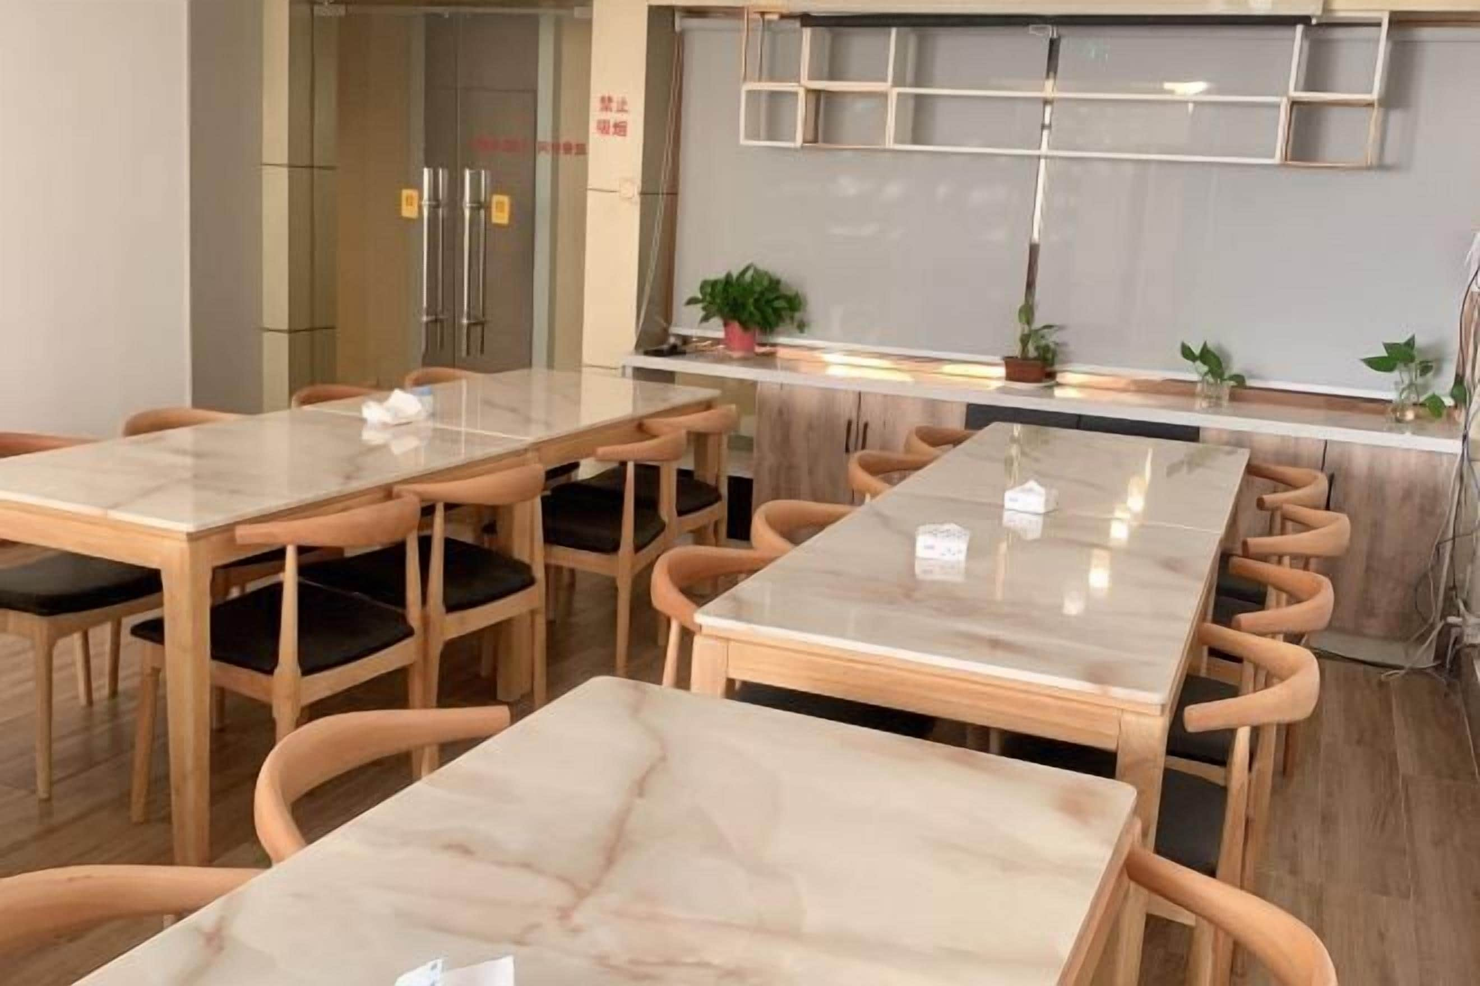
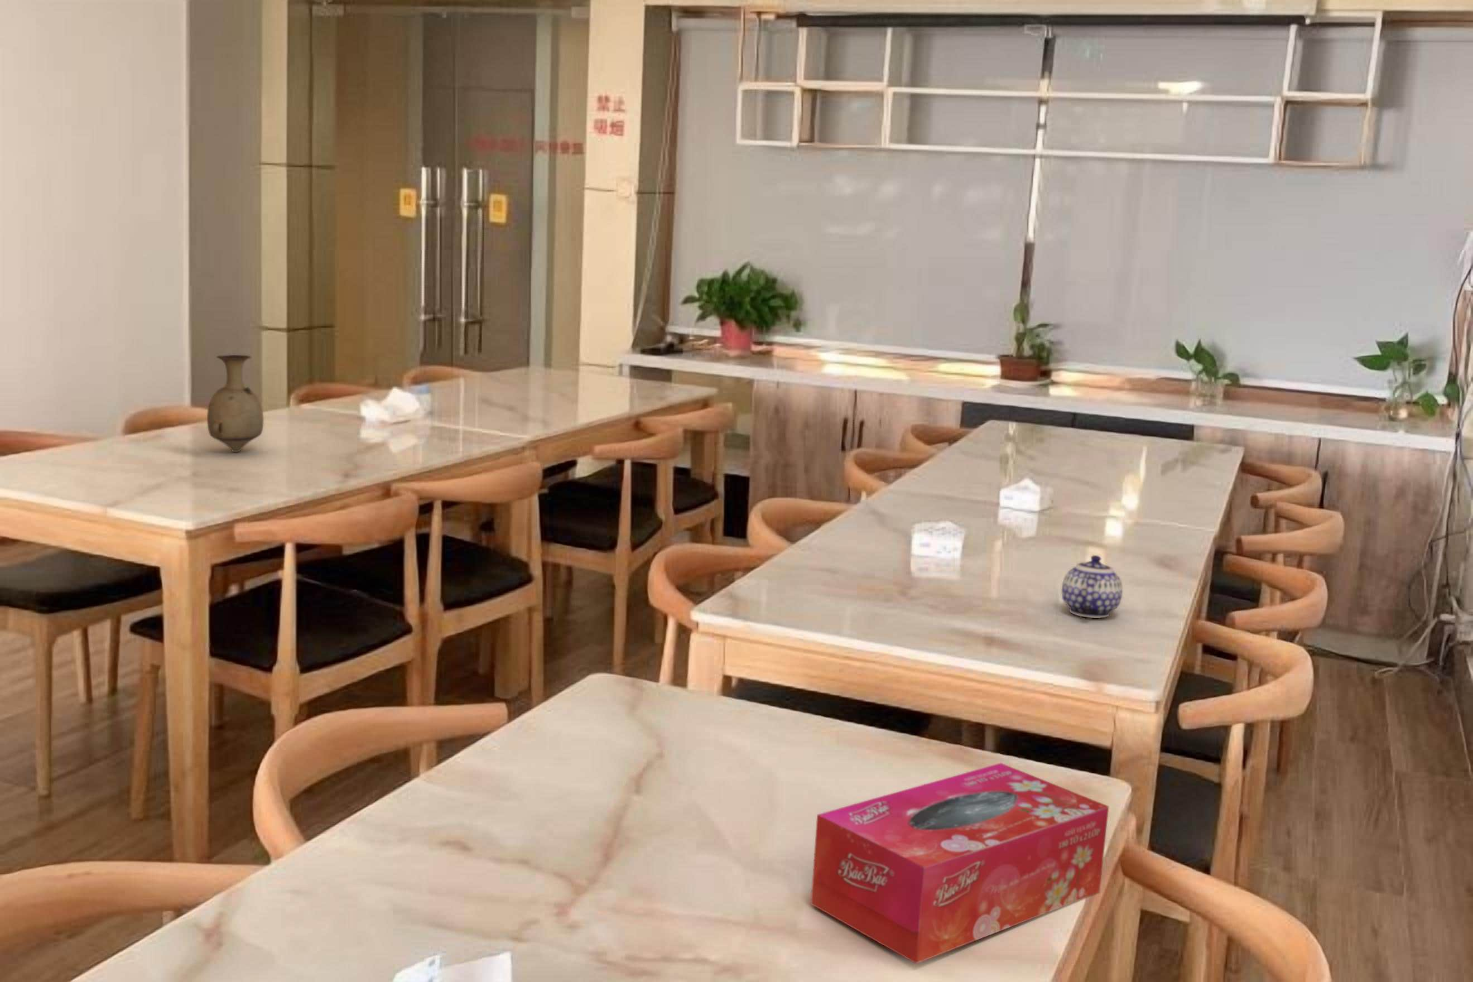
+ vase [206,354,264,453]
+ teapot [1061,555,1123,619]
+ tissue box [810,762,1109,964]
